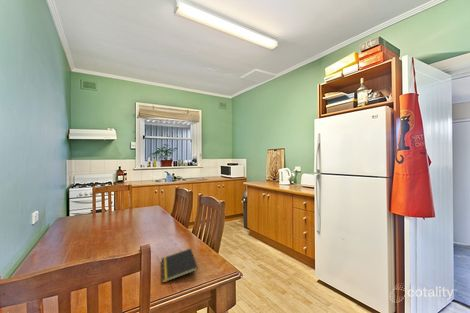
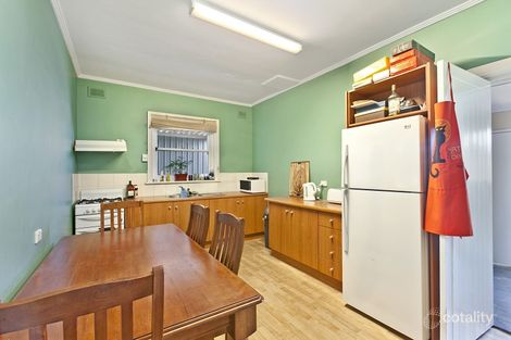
- notepad [161,247,199,284]
